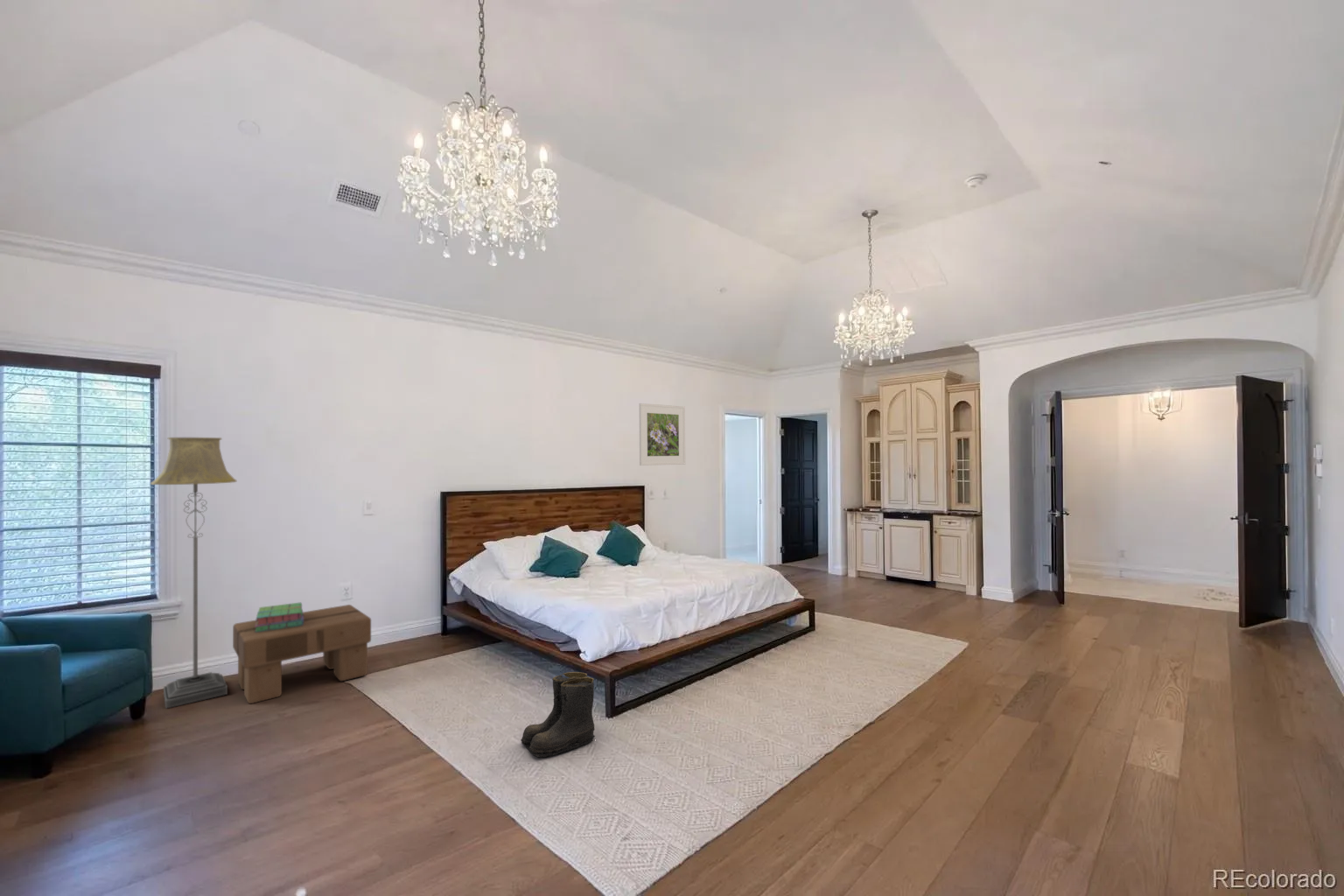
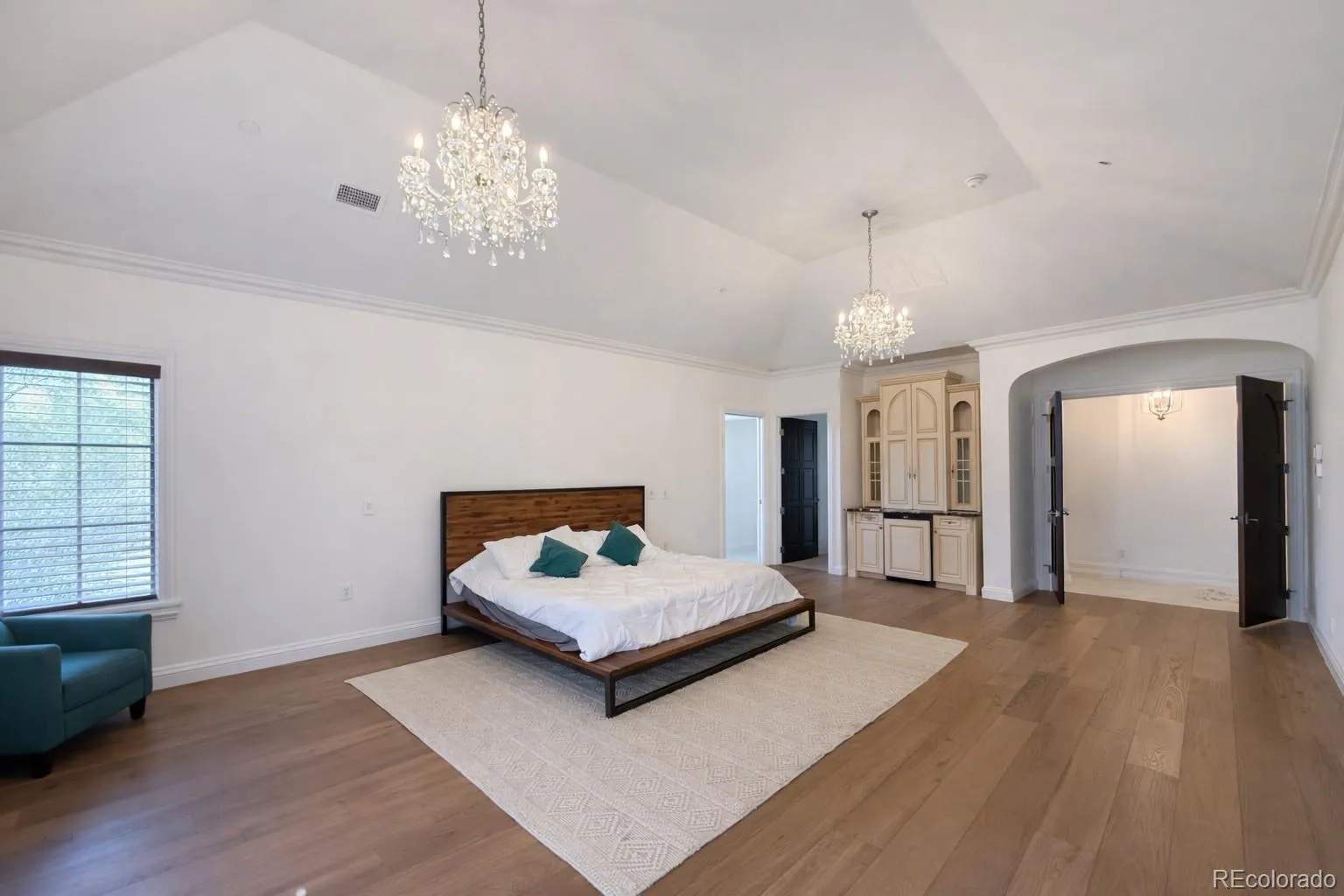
- floor lamp [150,437,237,710]
- boots [520,671,596,758]
- footstool [232,604,372,704]
- stack of books [255,602,304,633]
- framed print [639,402,686,466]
